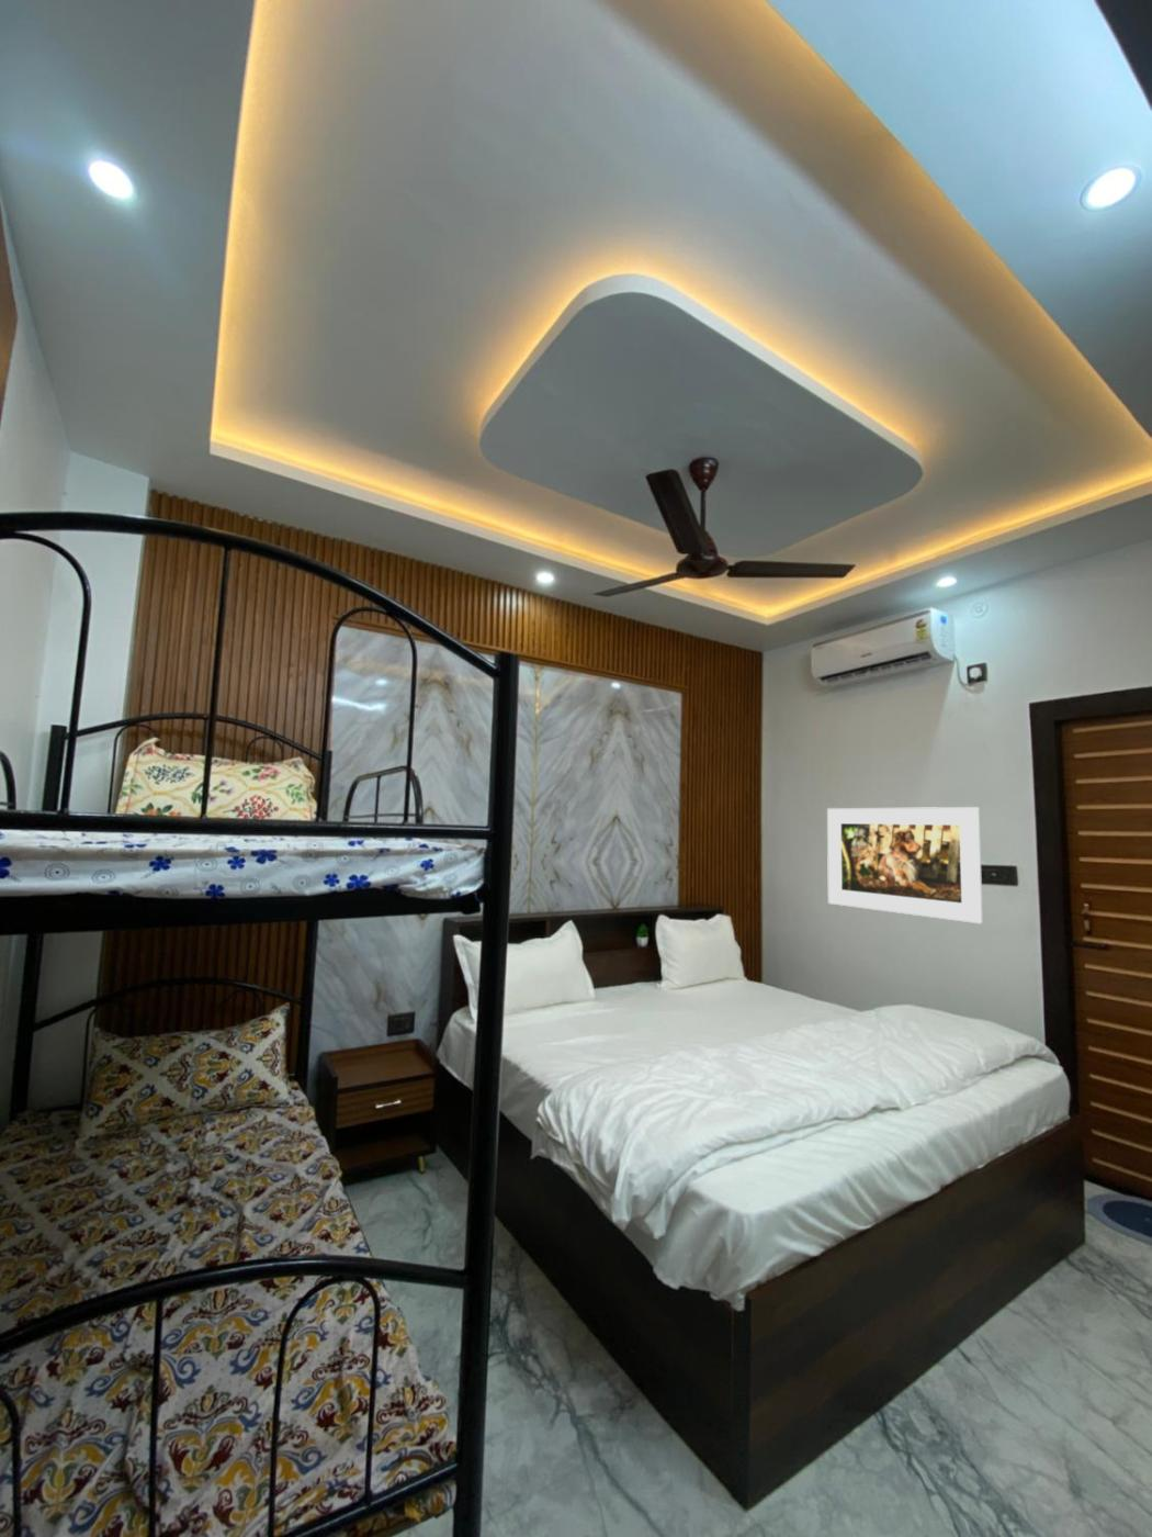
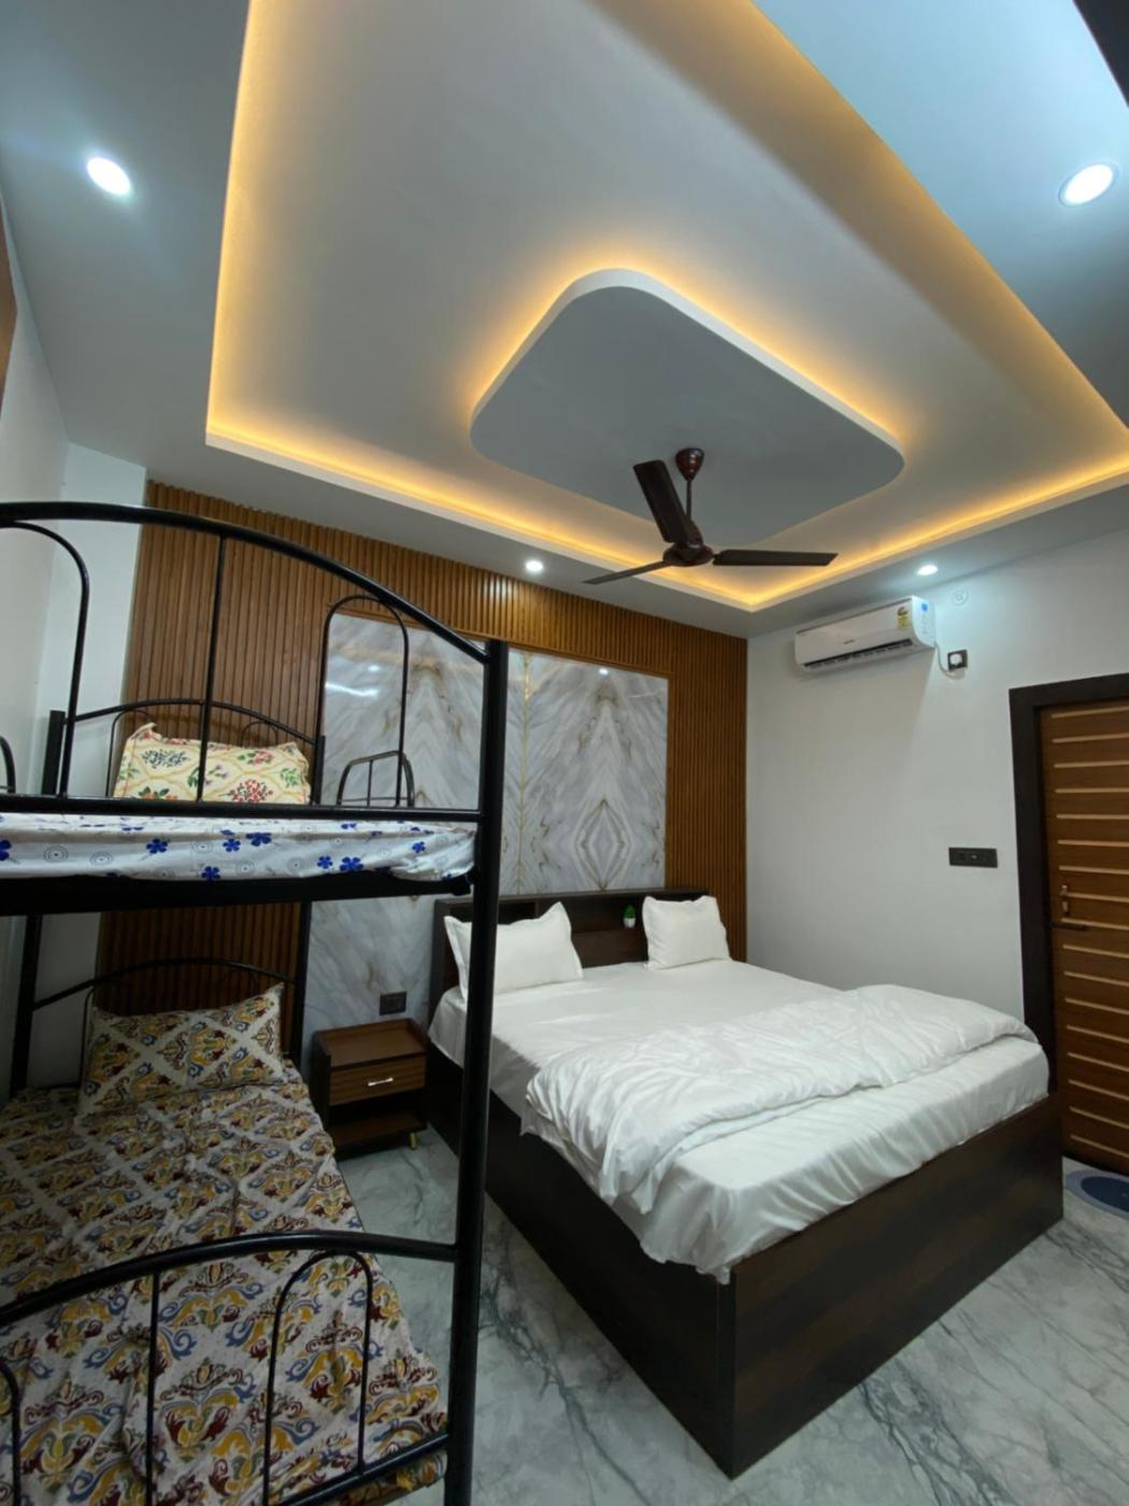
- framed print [826,806,984,925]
